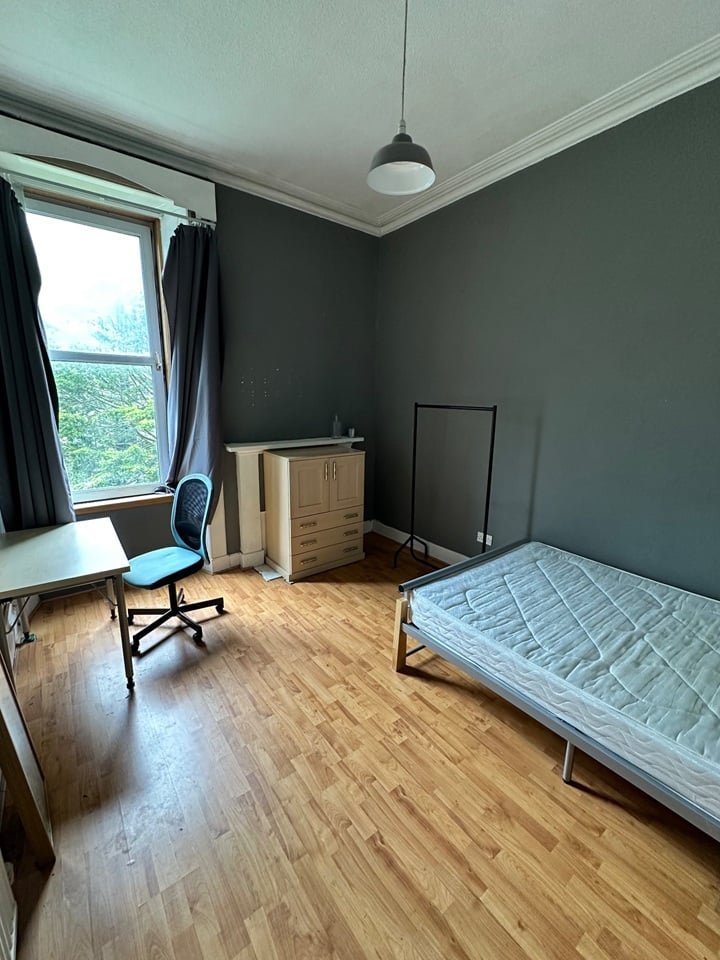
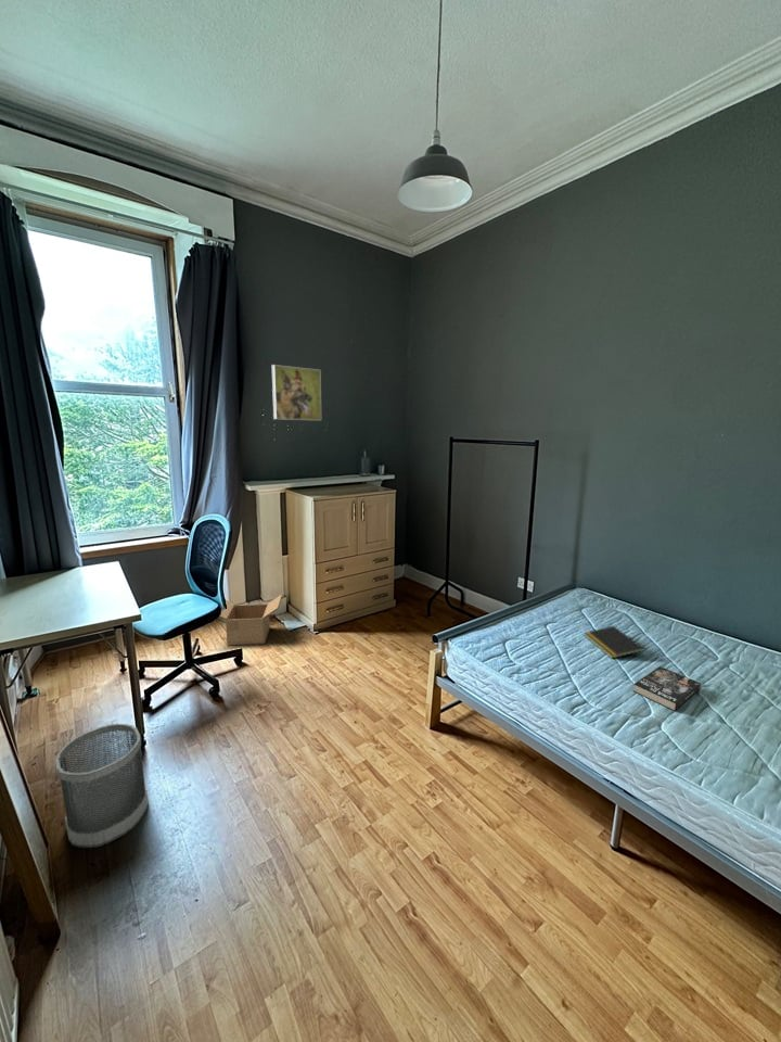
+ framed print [271,364,322,421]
+ notepad [582,625,645,660]
+ book [631,665,702,712]
+ wastebasket [54,722,150,849]
+ box [219,594,283,647]
